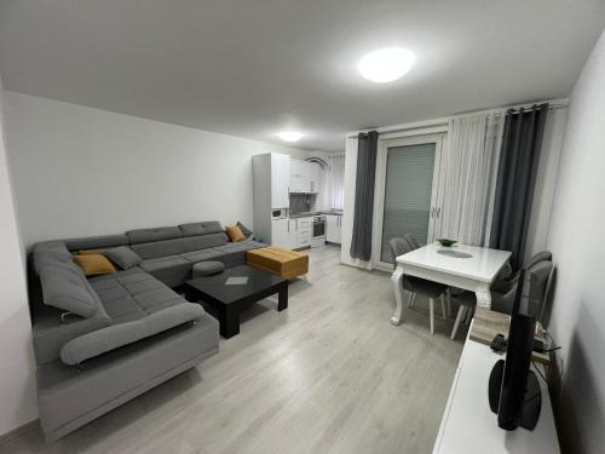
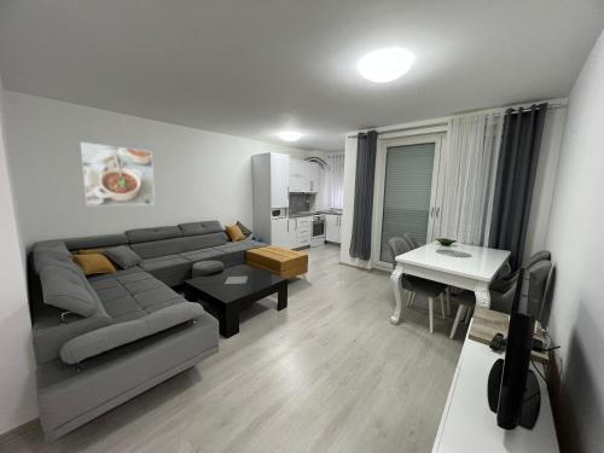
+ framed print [79,141,156,207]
